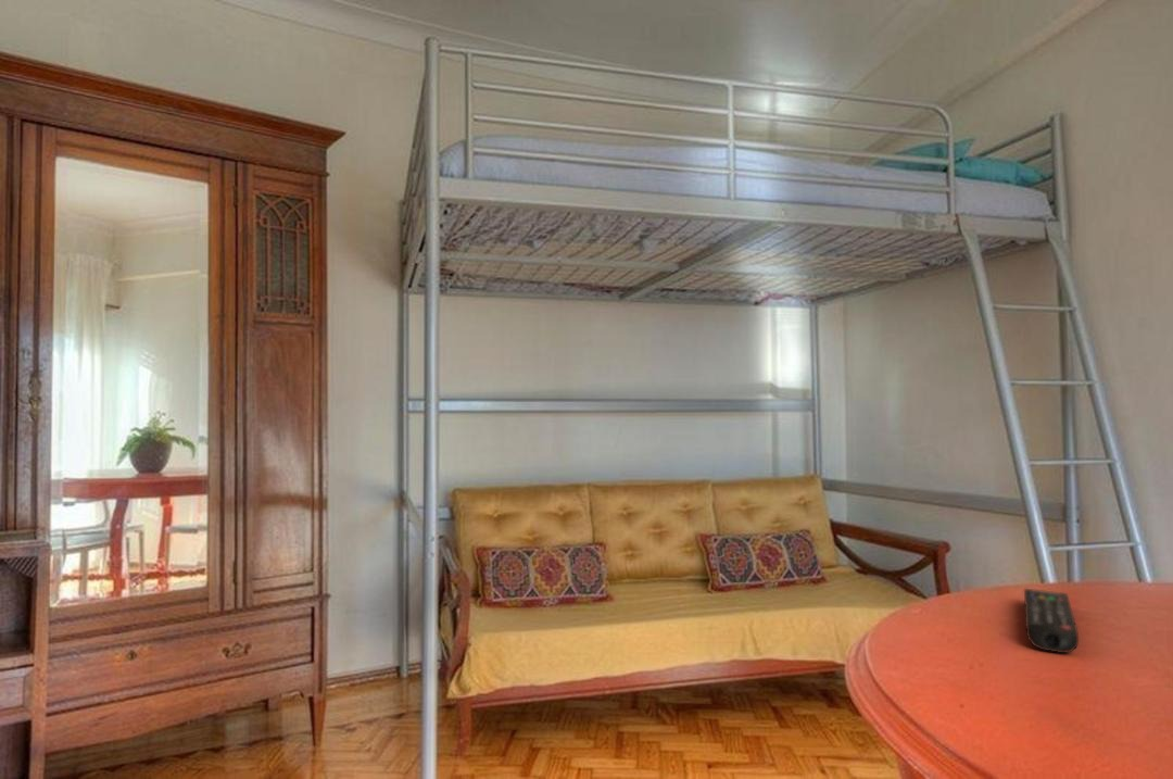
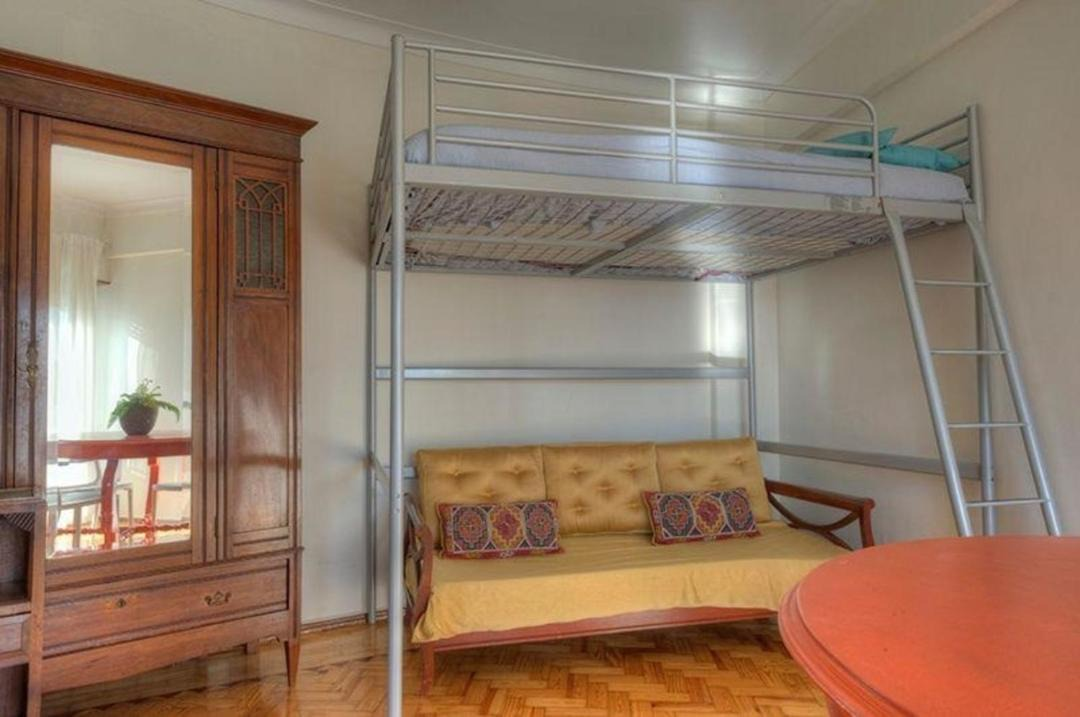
- remote control [1023,588,1080,654]
